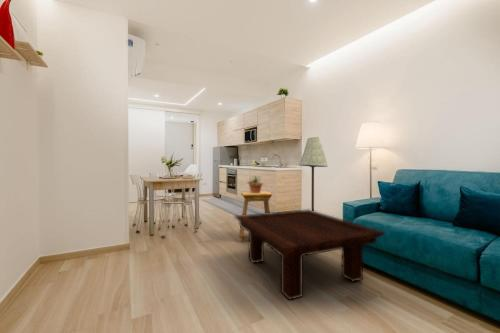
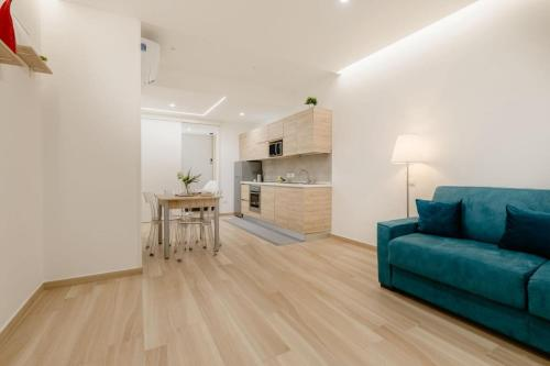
- stool [238,190,273,243]
- potted plant [246,174,264,193]
- floor lamp [298,136,329,211]
- coffee table [233,208,387,301]
